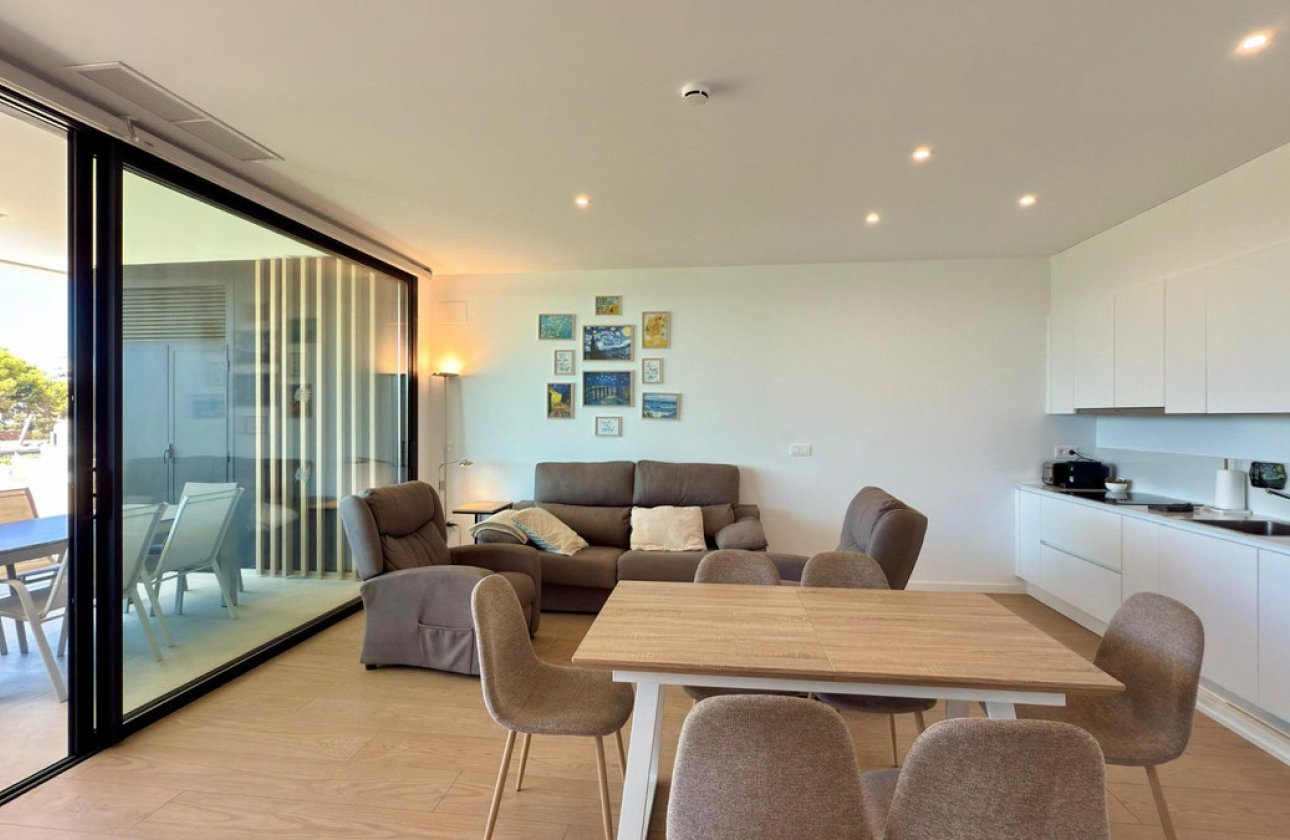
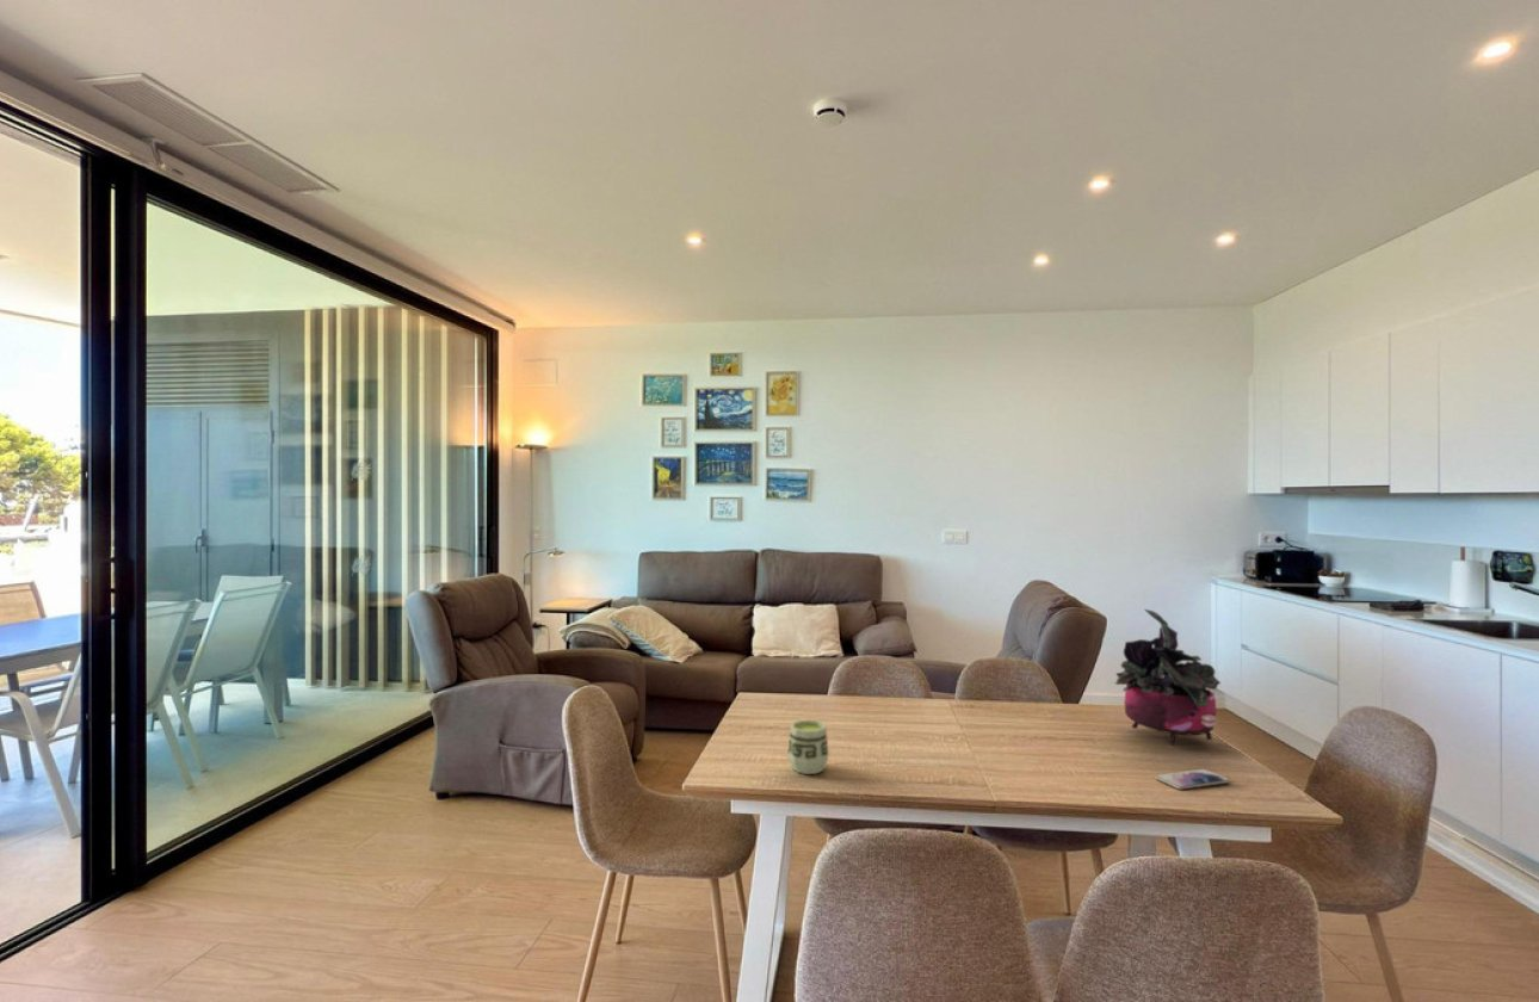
+ smartphone [1155,768,1231,791]
+ potted plant [1113,608,1222,747]
+ cup [786,718,830,775]
